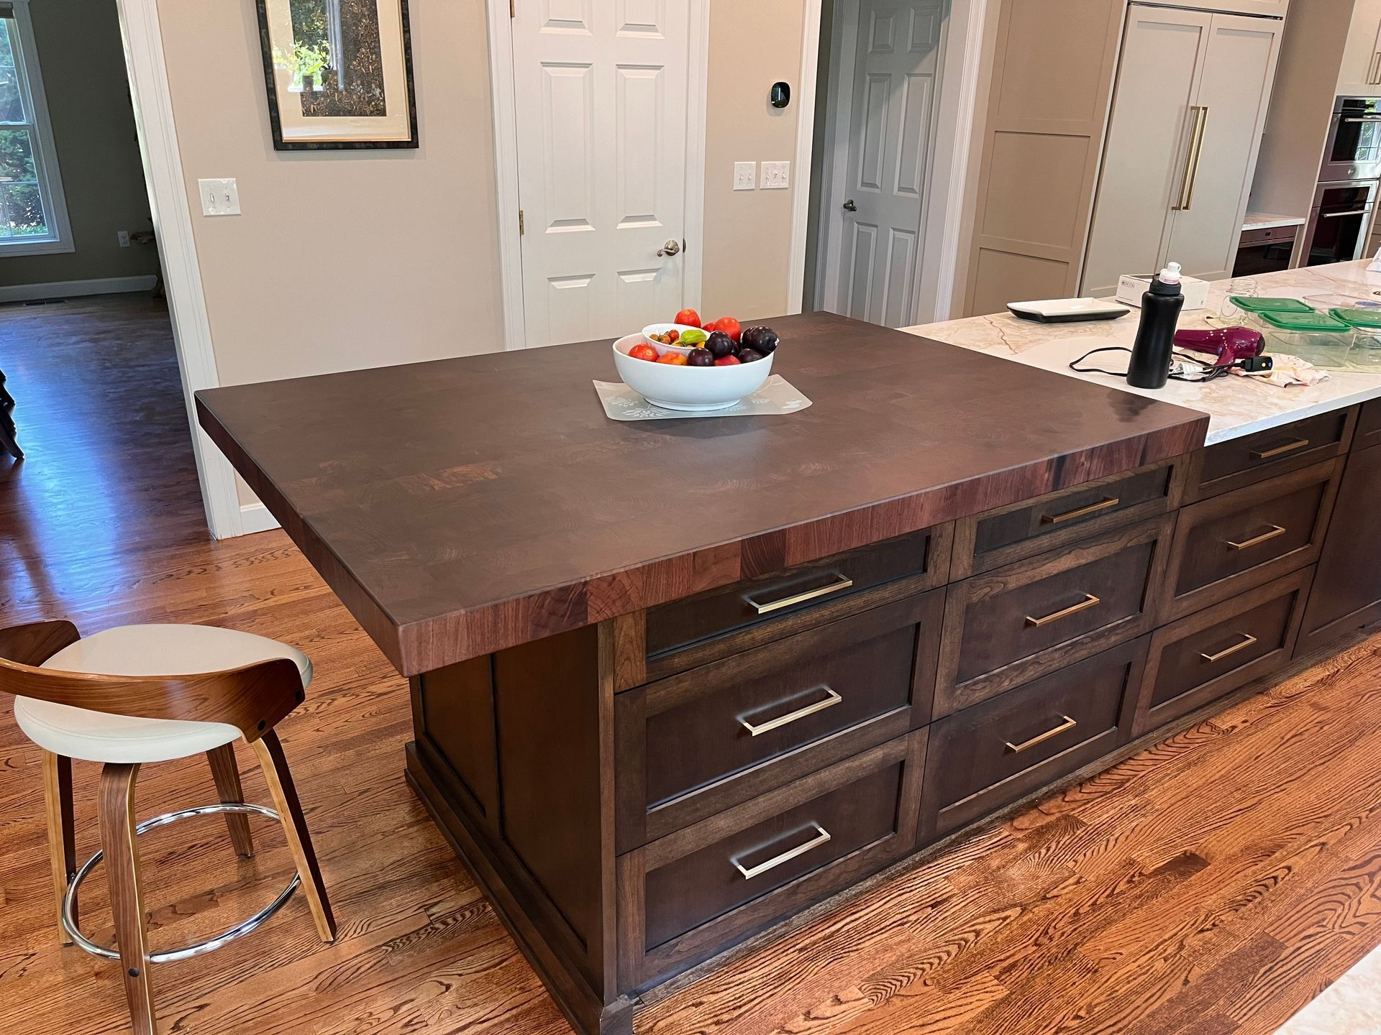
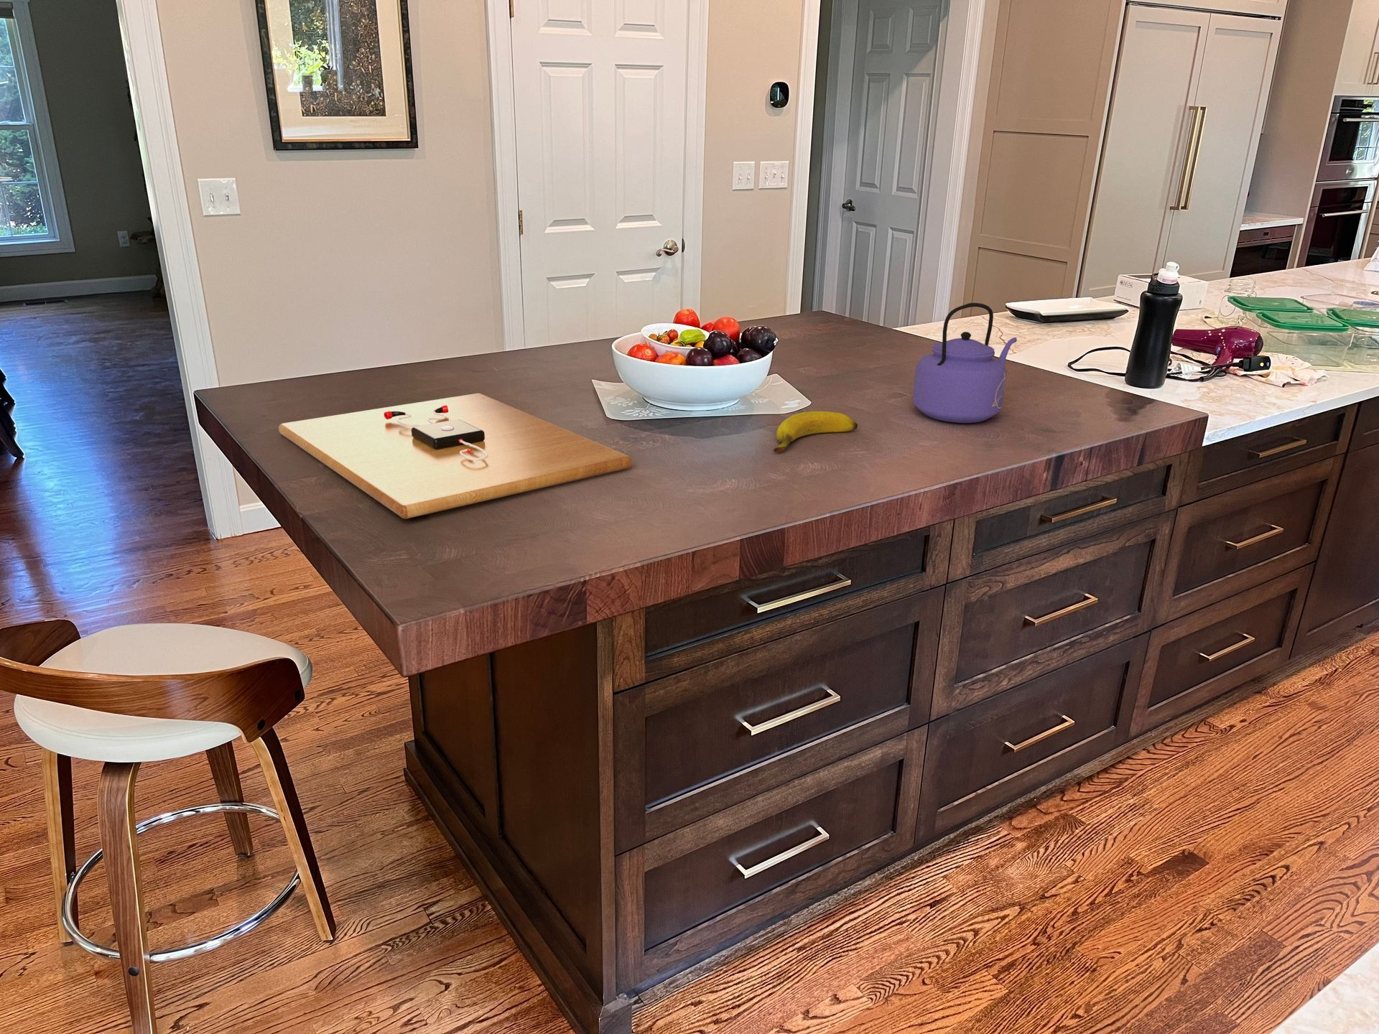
+ banana [773,411,858,453]
+ cutting board [278,392,633,519]
+ kettle [912,302,1017,424]
